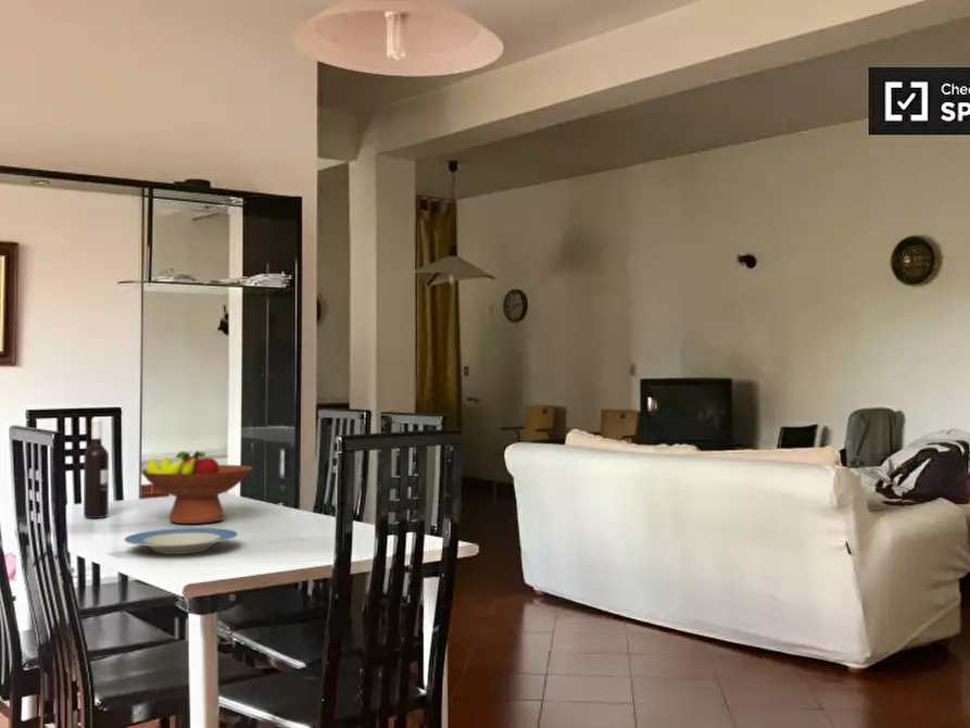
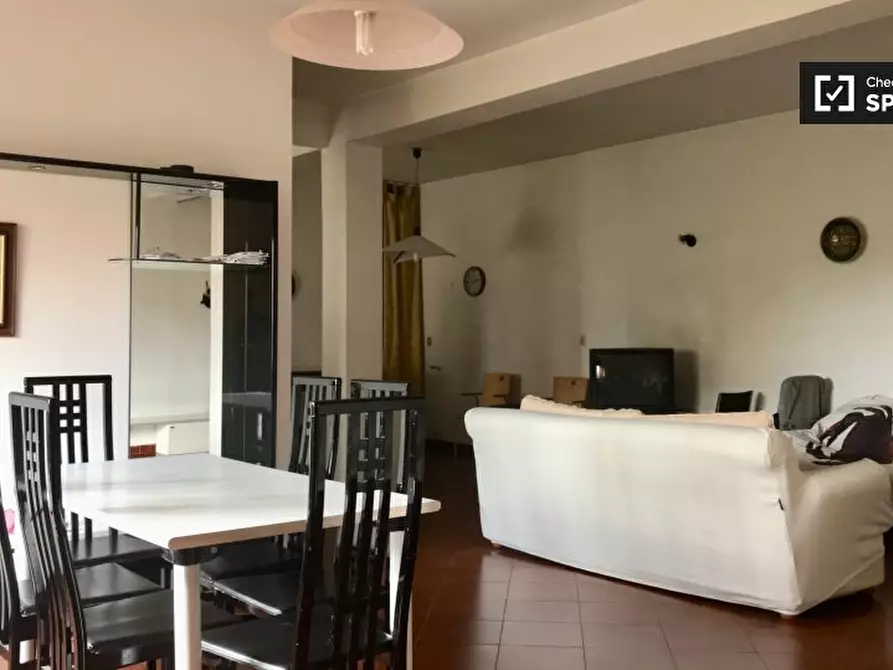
- fruit bowl [139,450,254,525]
- plate [123,527,239,555]
- wine bottle [83,417,110,519]
